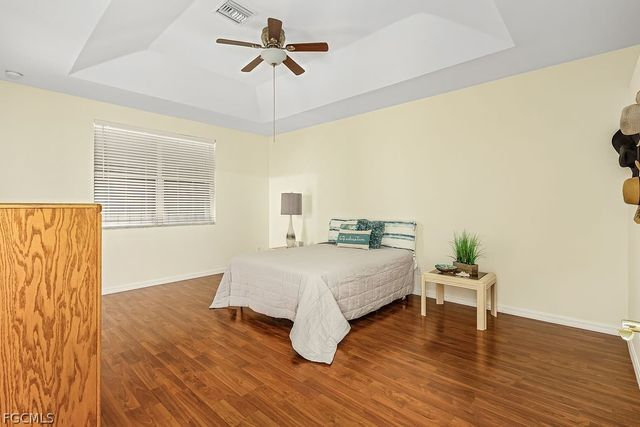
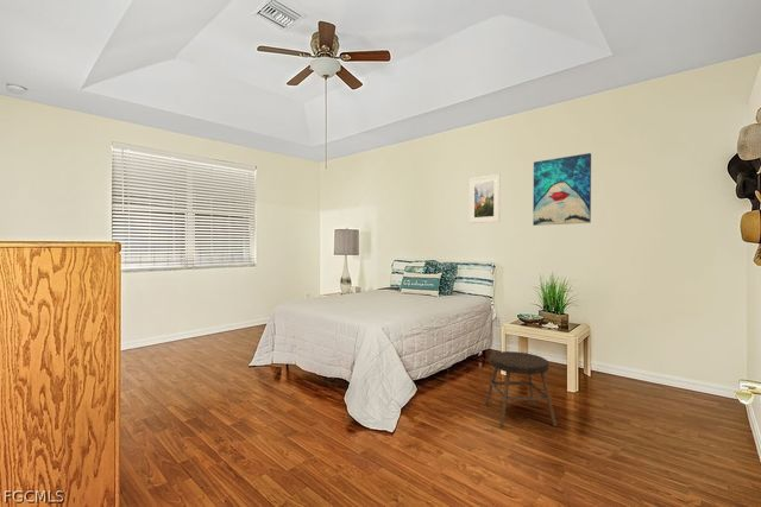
+ stool [484,350,558,427]
+ wall art [532,152,592,227]
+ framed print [468,173,502,224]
